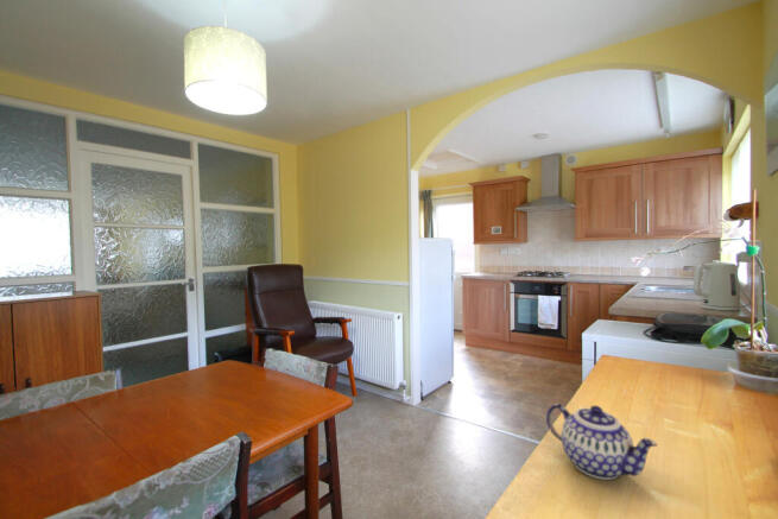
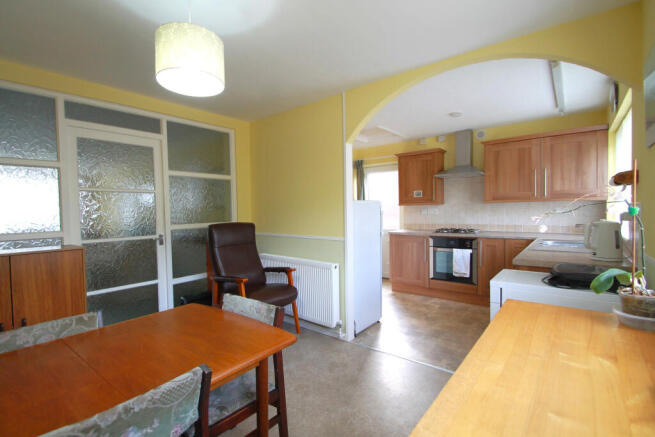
- teapot [545,403,658,481]
